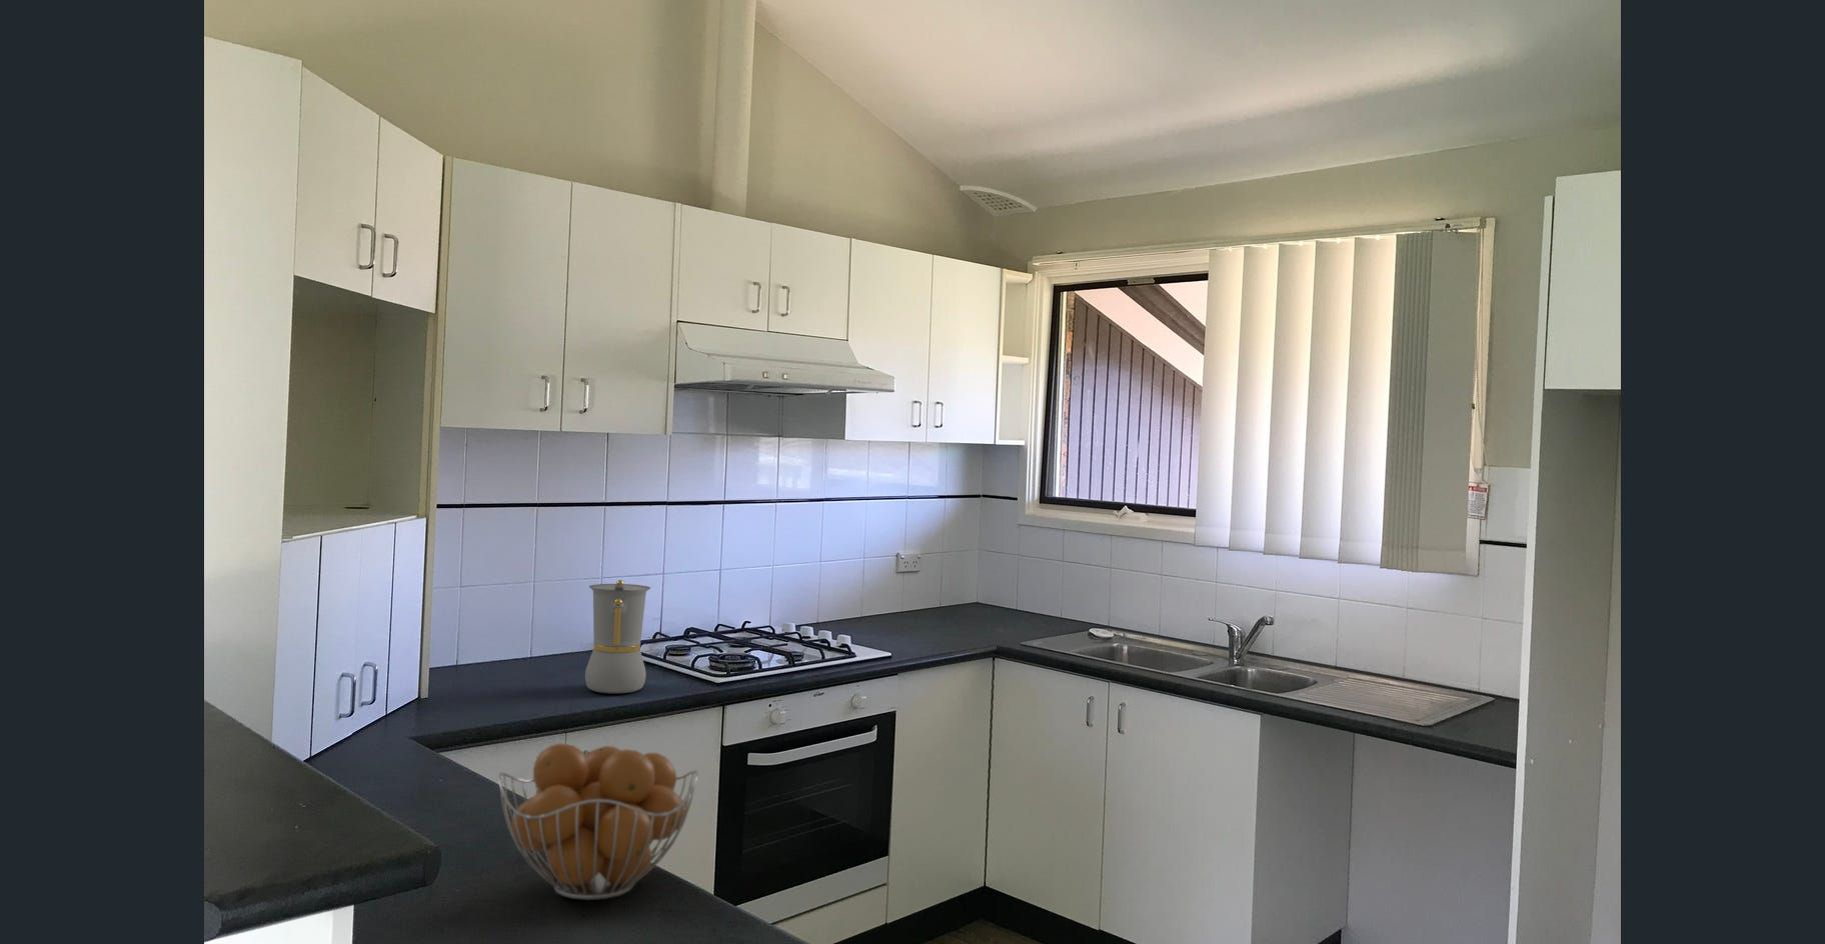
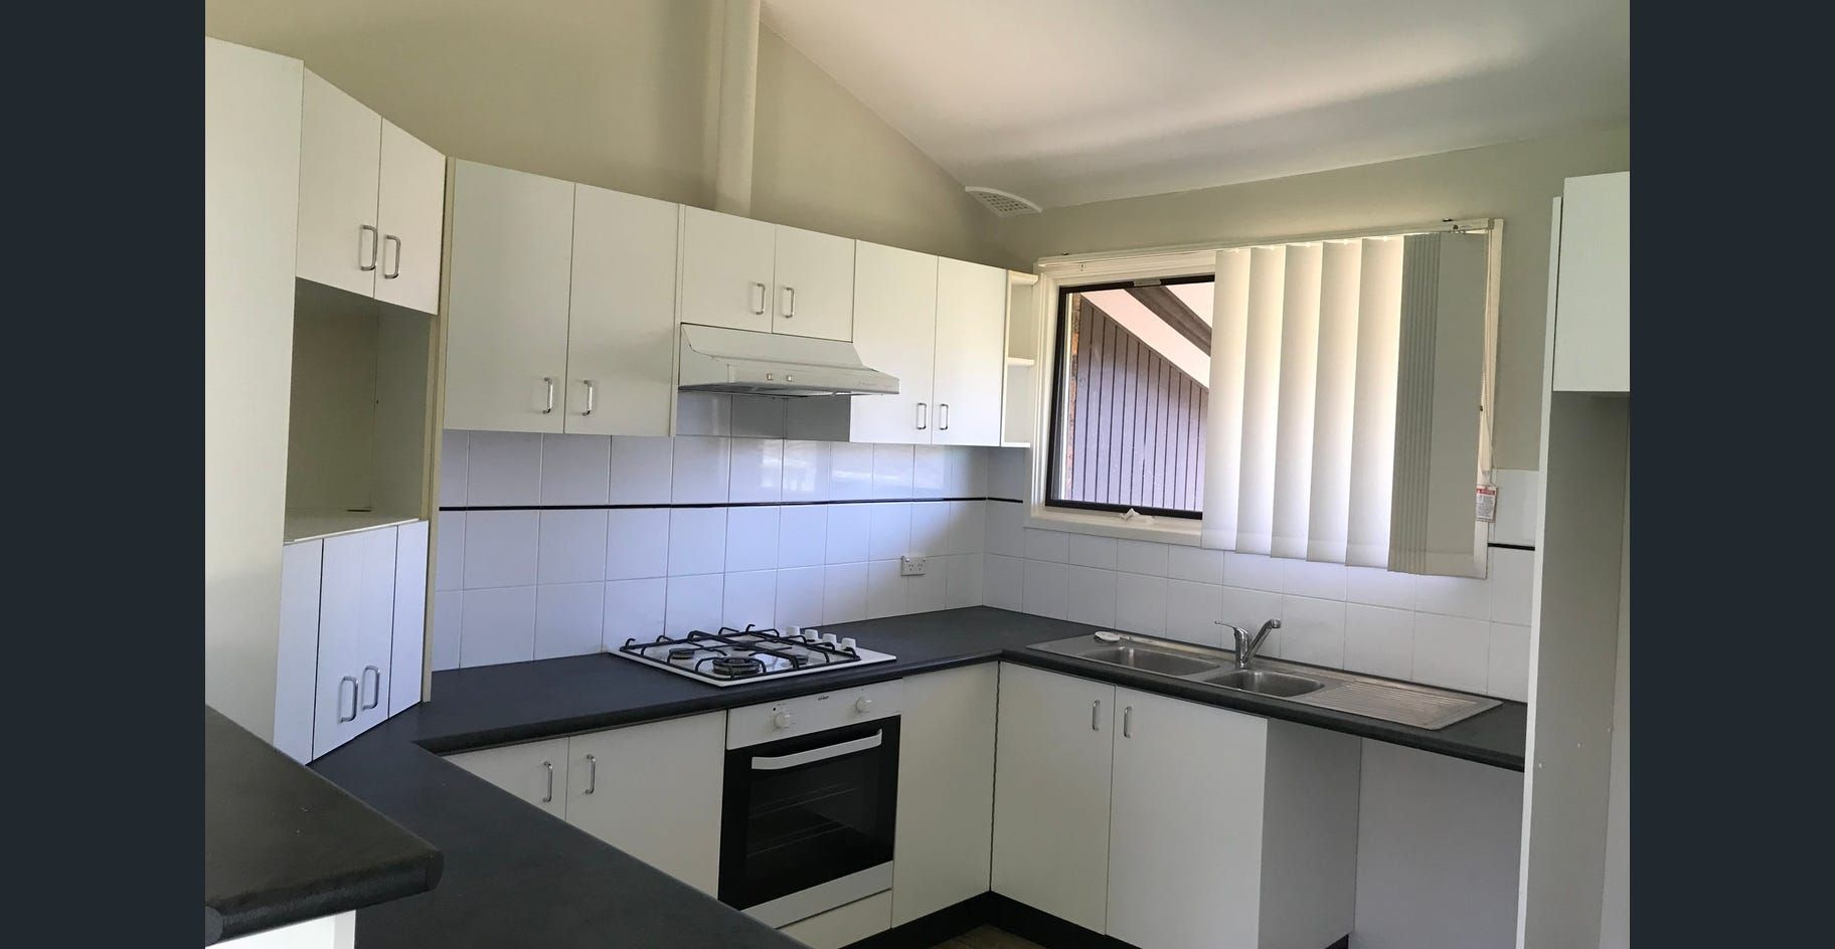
- fruit basket [498,742,699,901]
- coffee maker [584,579,652,694]
